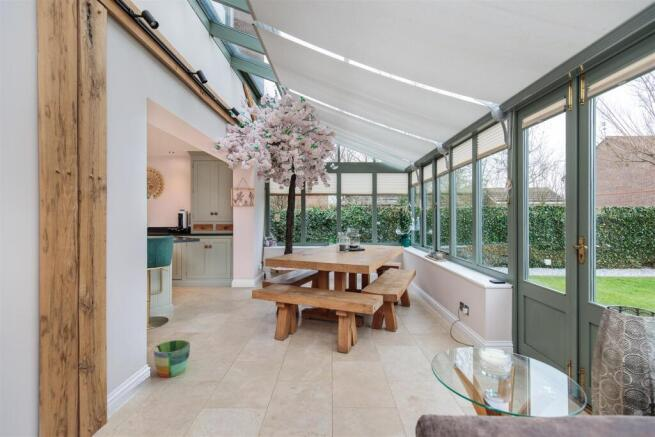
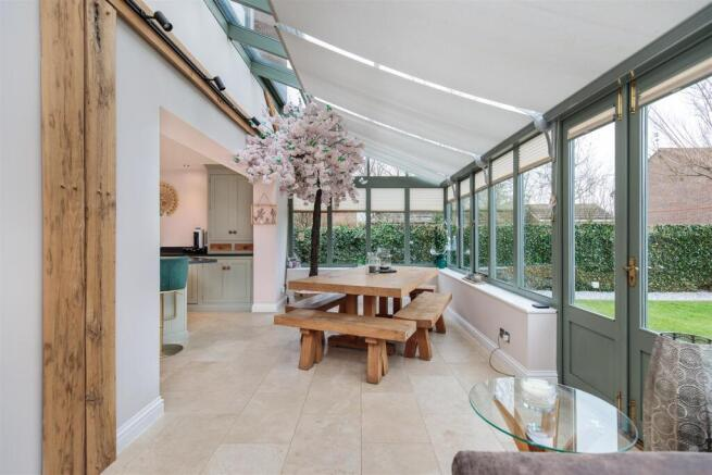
- planter pot [153,339,191,378]
